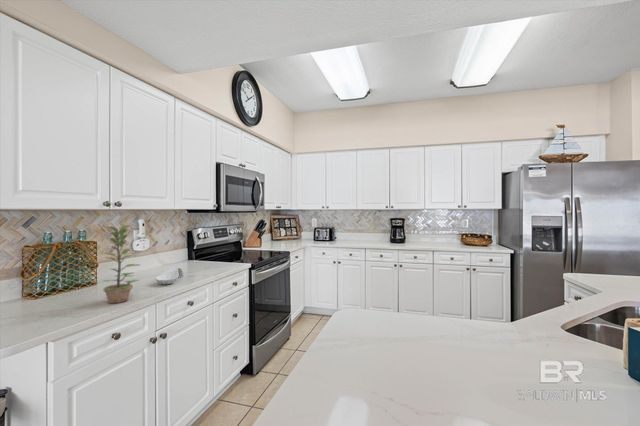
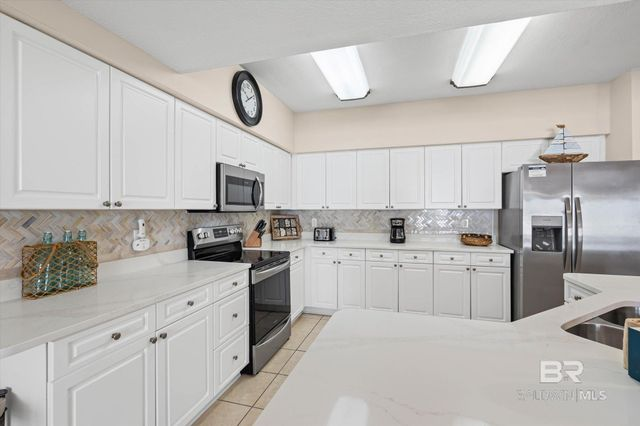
- plant [102,224,141,304]
- spoon rest [154,266,185,285]
